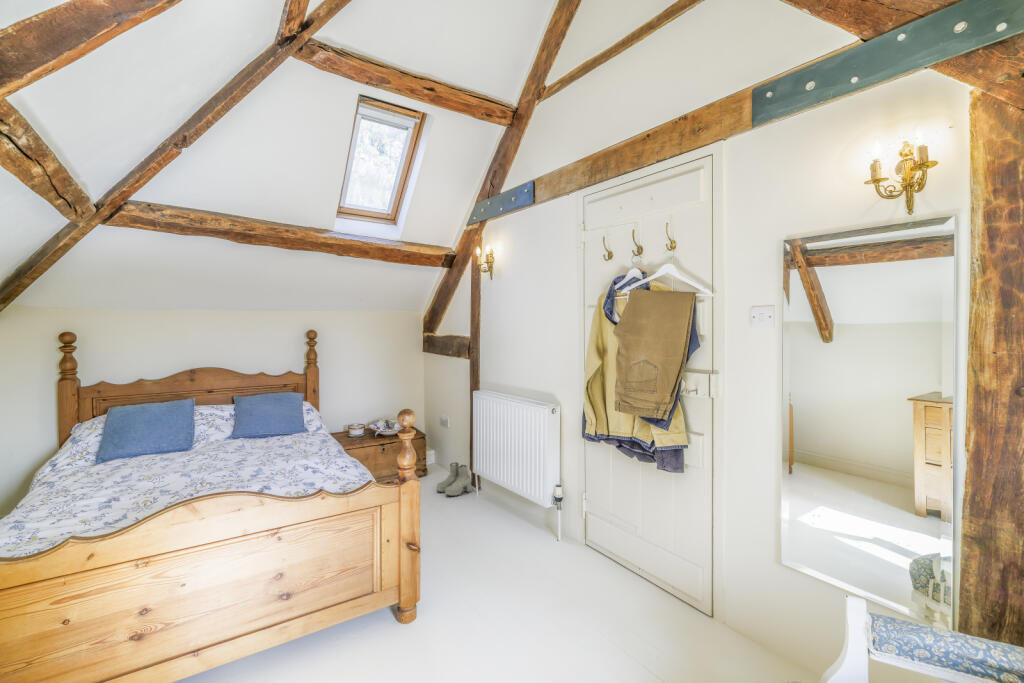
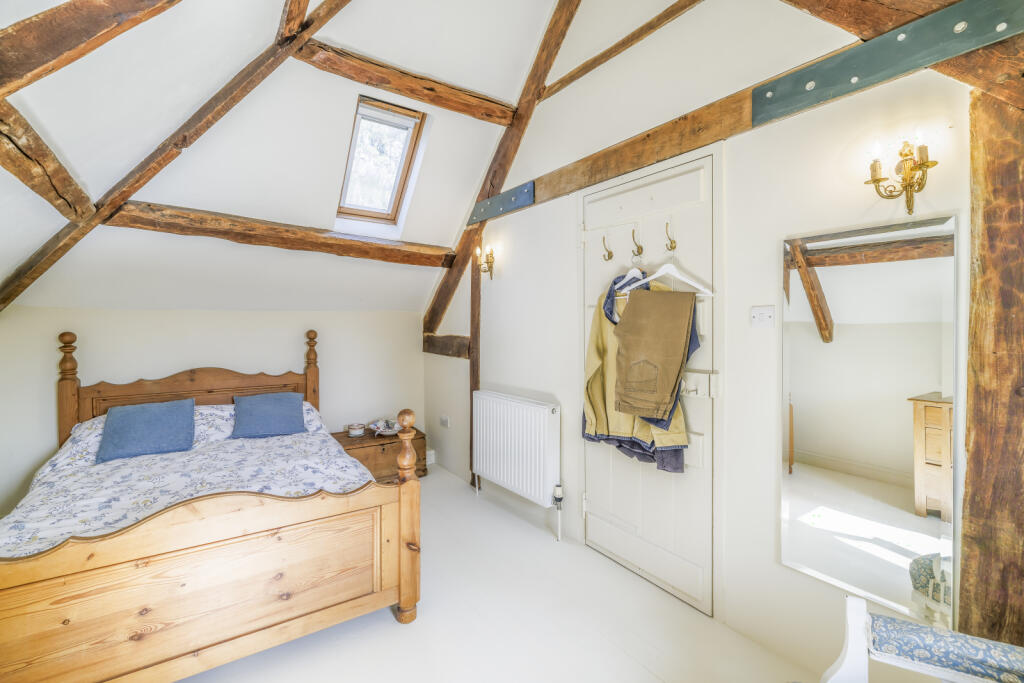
- boots [436,461,472,497]
